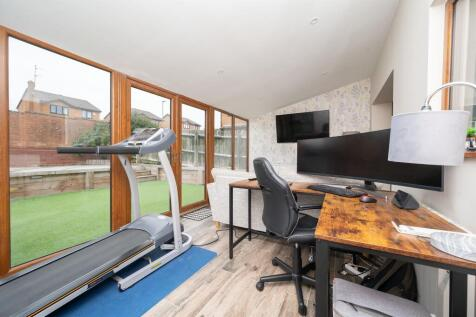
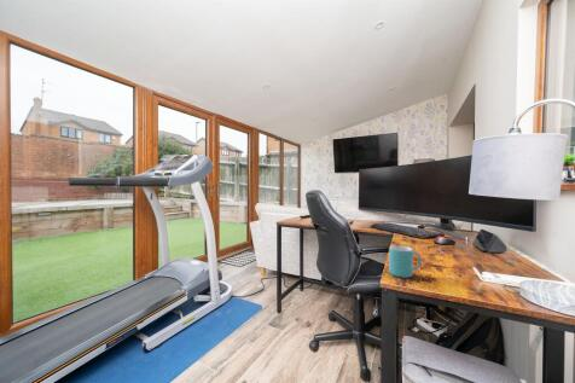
+ mug [388,244,423,279]
